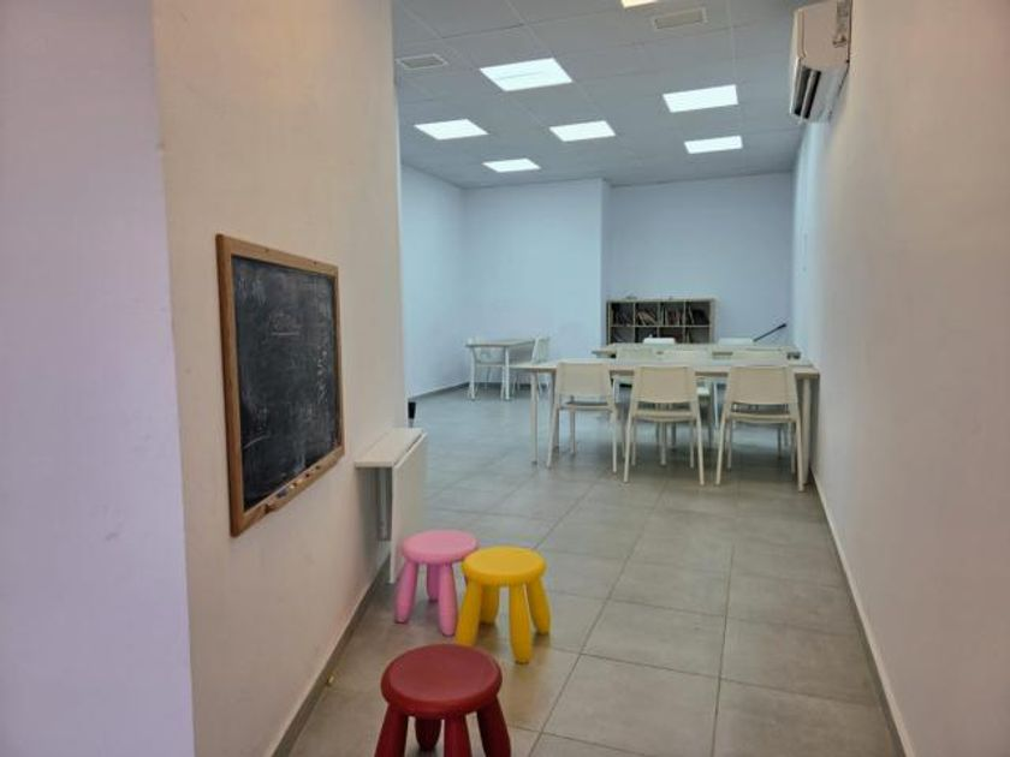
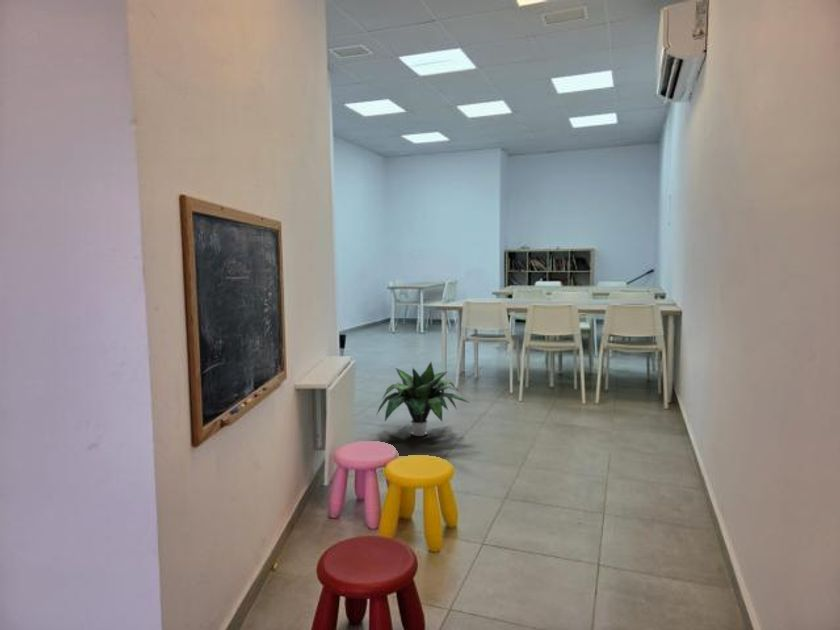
+ potted plant [376,361,471,437]
